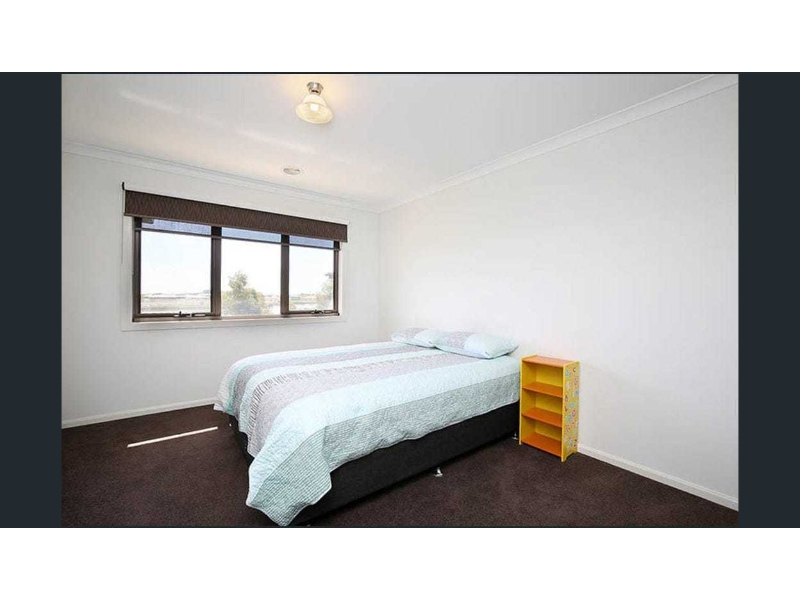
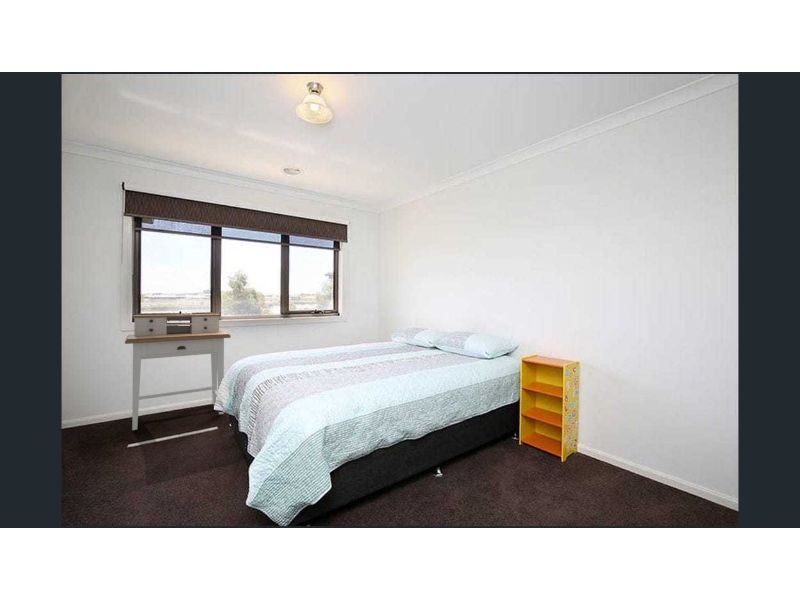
+ desk [124,313,232,431]
